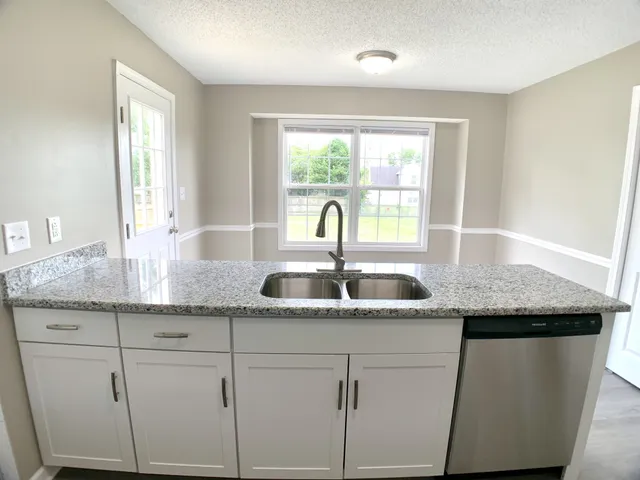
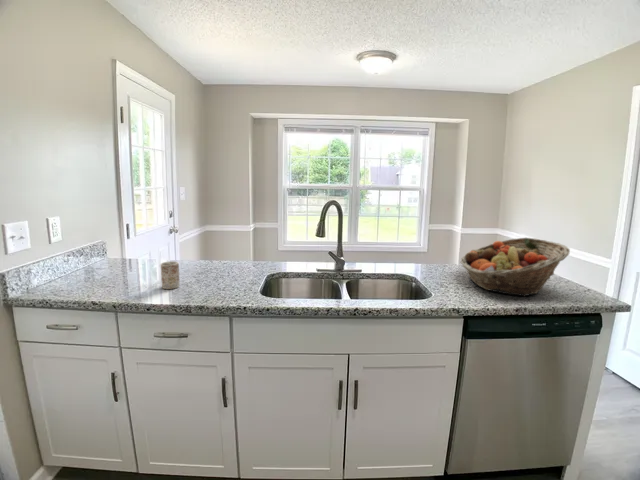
+ fruit basket [460,237,571,297]
+ mug [159,260,180,290]
